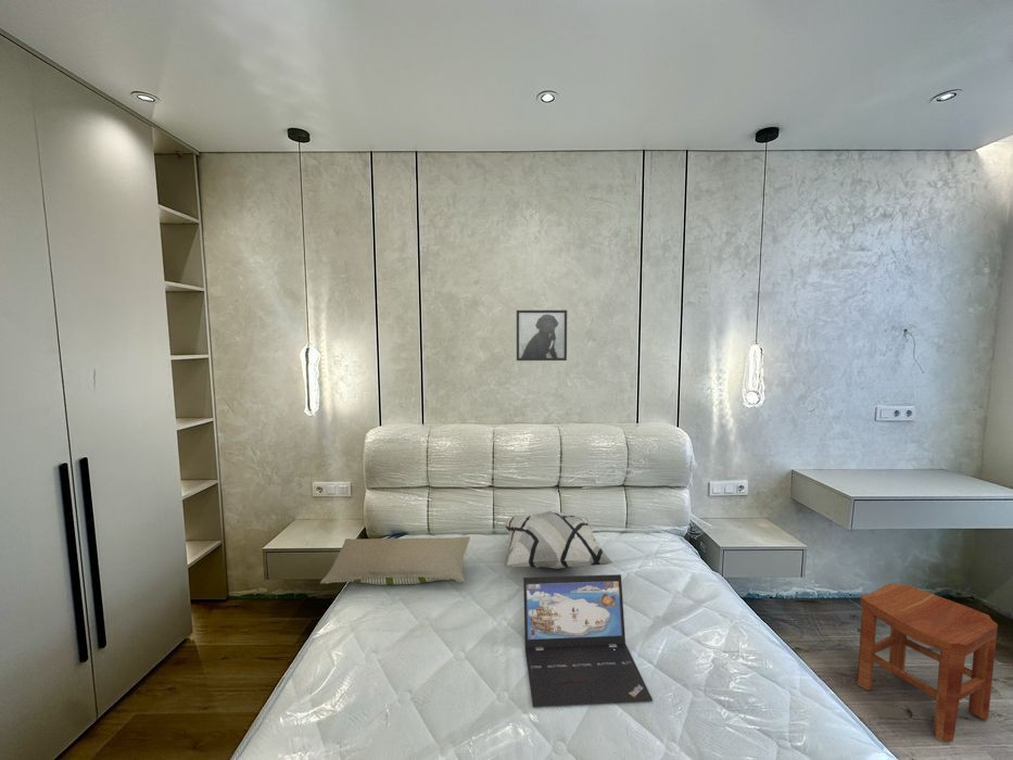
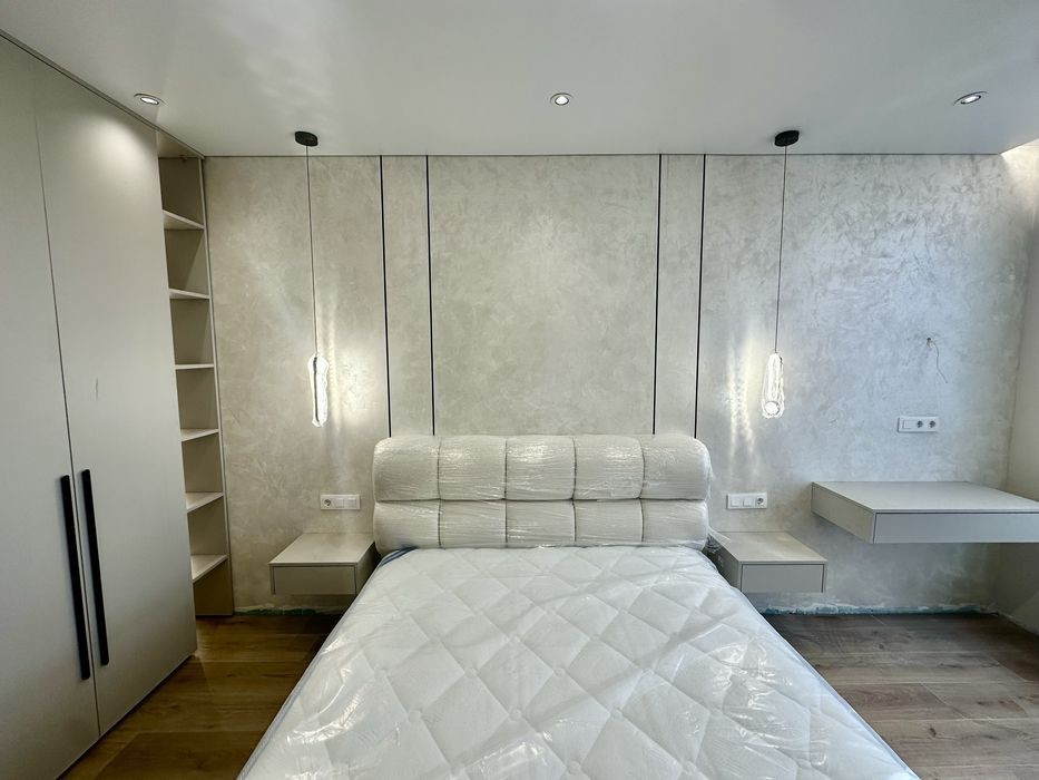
- stool [856,582,999,743]
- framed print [516,309,568,362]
- laptop [522,573,654,708]
- pillow [319,535,471,586]
- decorative pillow [503,510,615,570]
